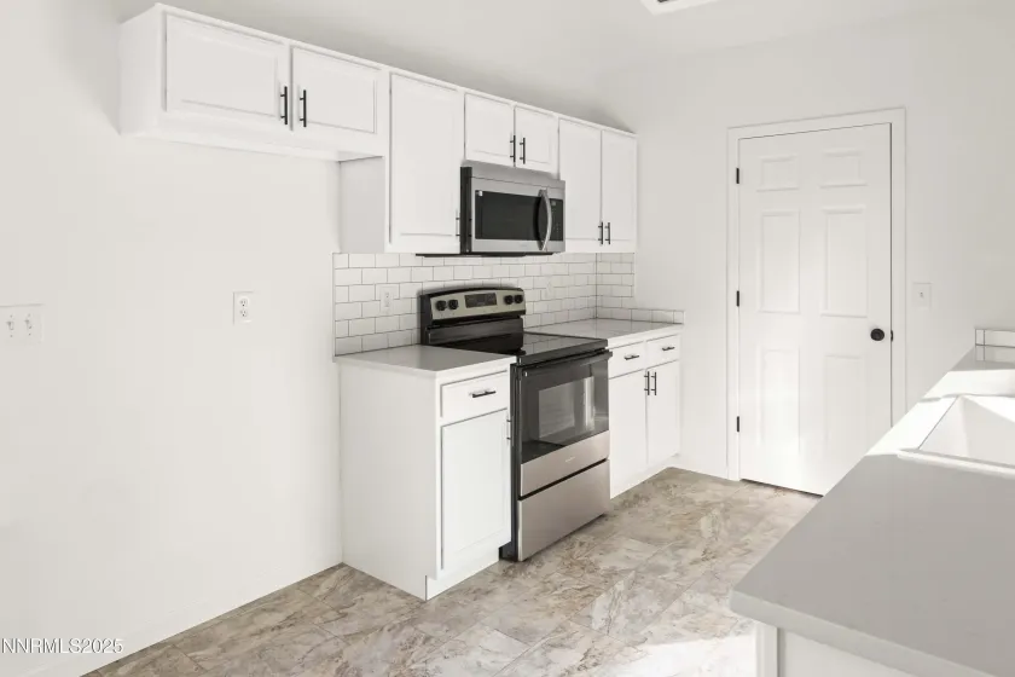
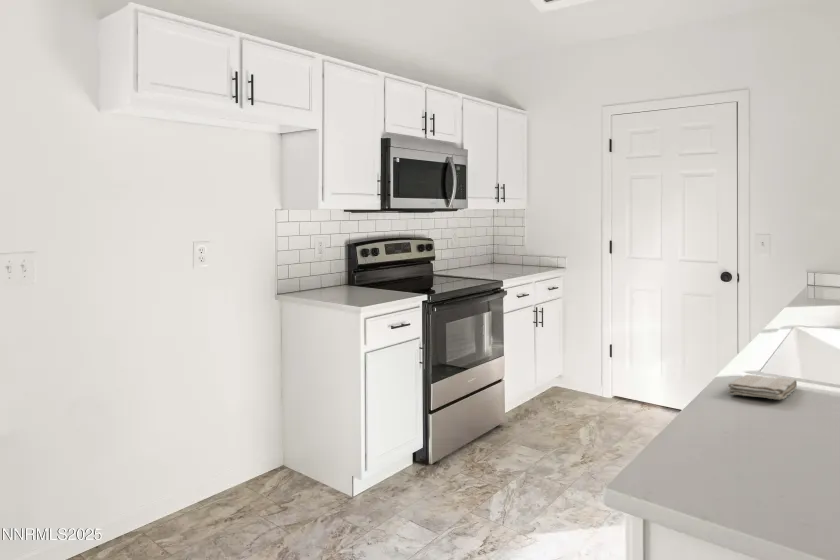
+ washcloth [727,374,798,400]
